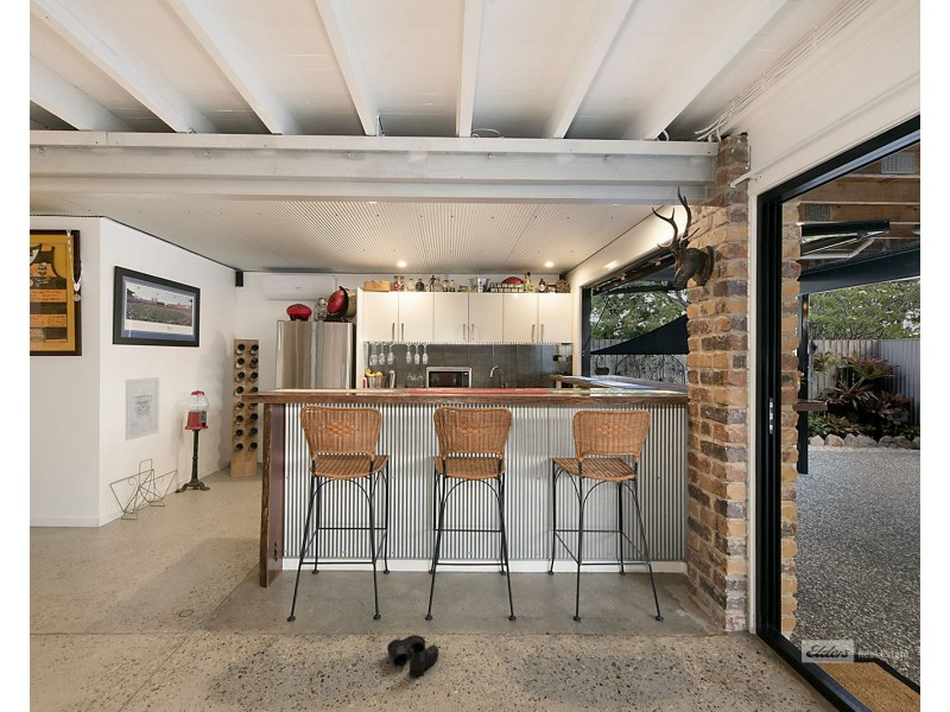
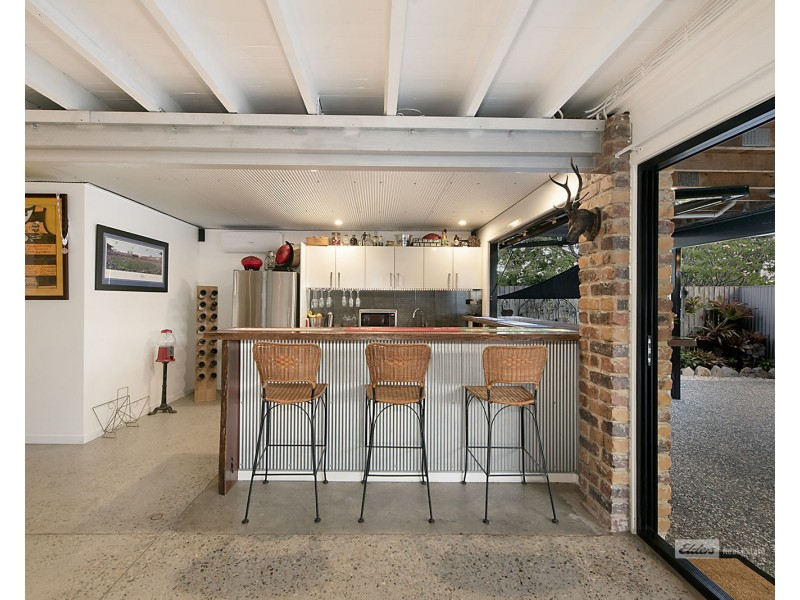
- wall art [125,376,160,441]
- boots [386,634,439,678]
